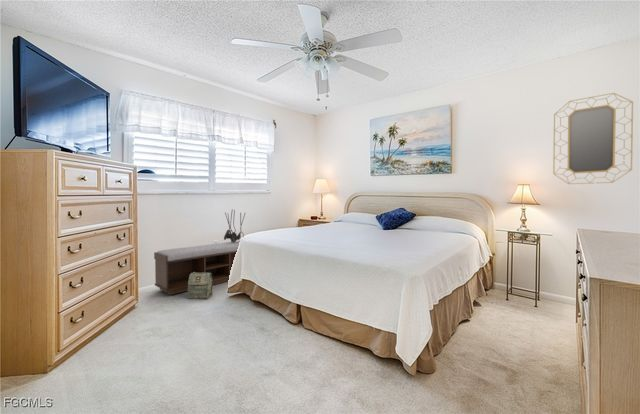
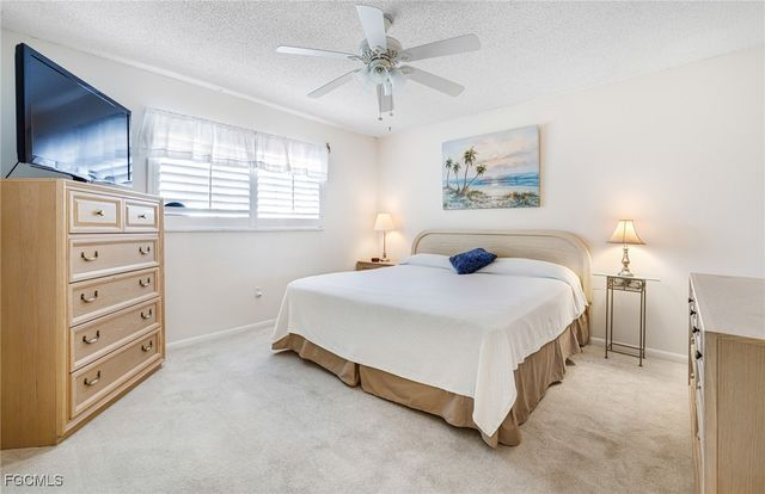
- bag [187,272,214,300]
- dried flowers [223,208,246,242]
- bench [153,240,241,296]
- home mirror [552,92,634,185]
